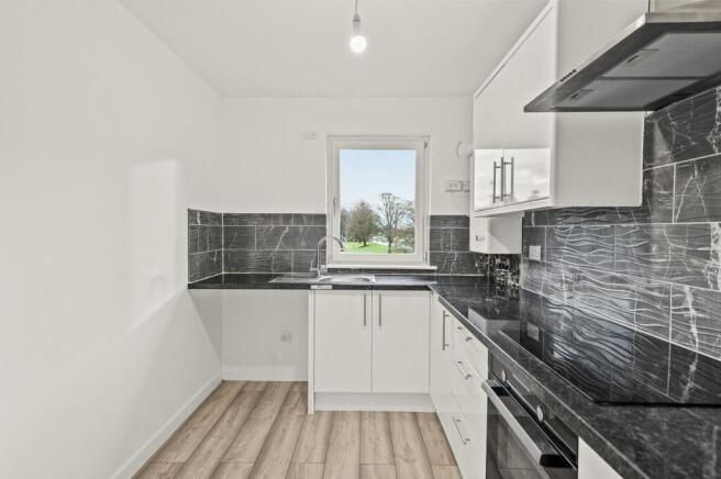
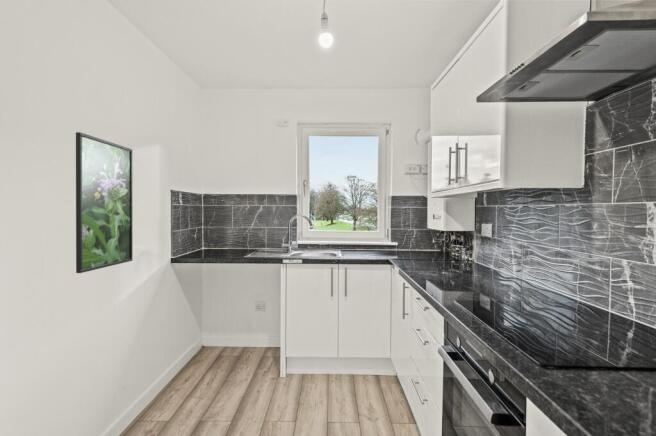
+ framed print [75,131,133,274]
